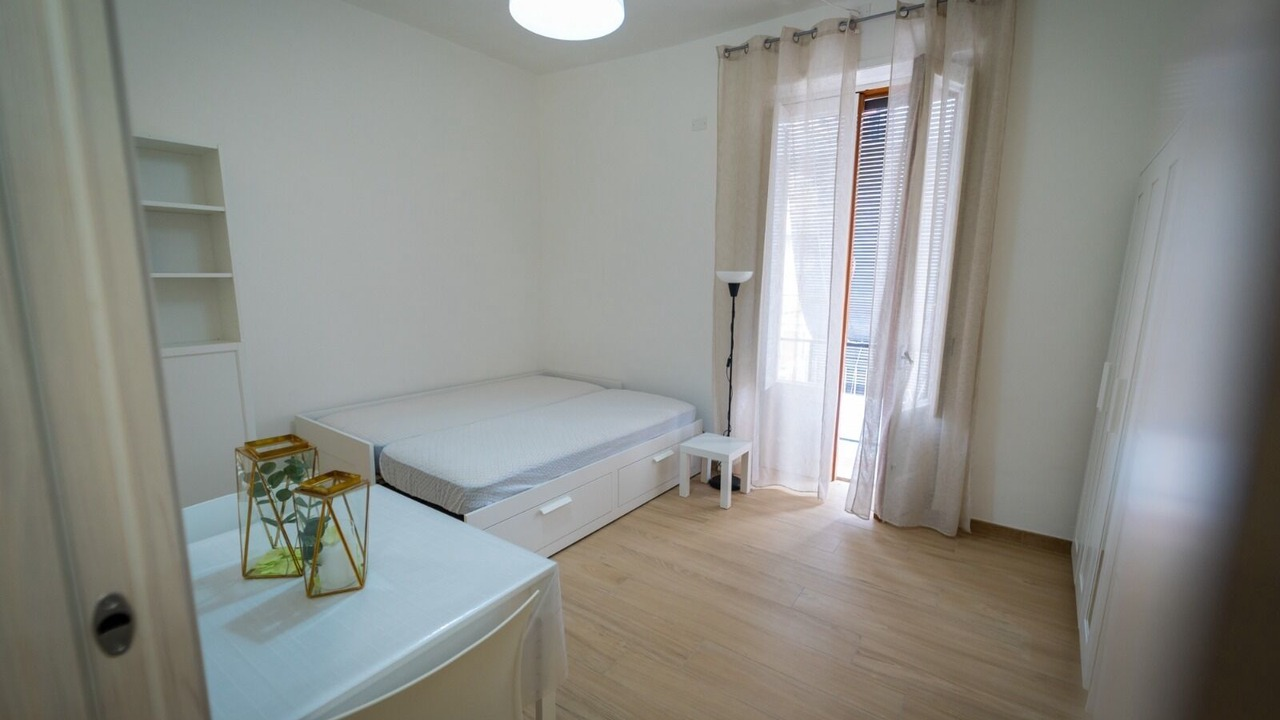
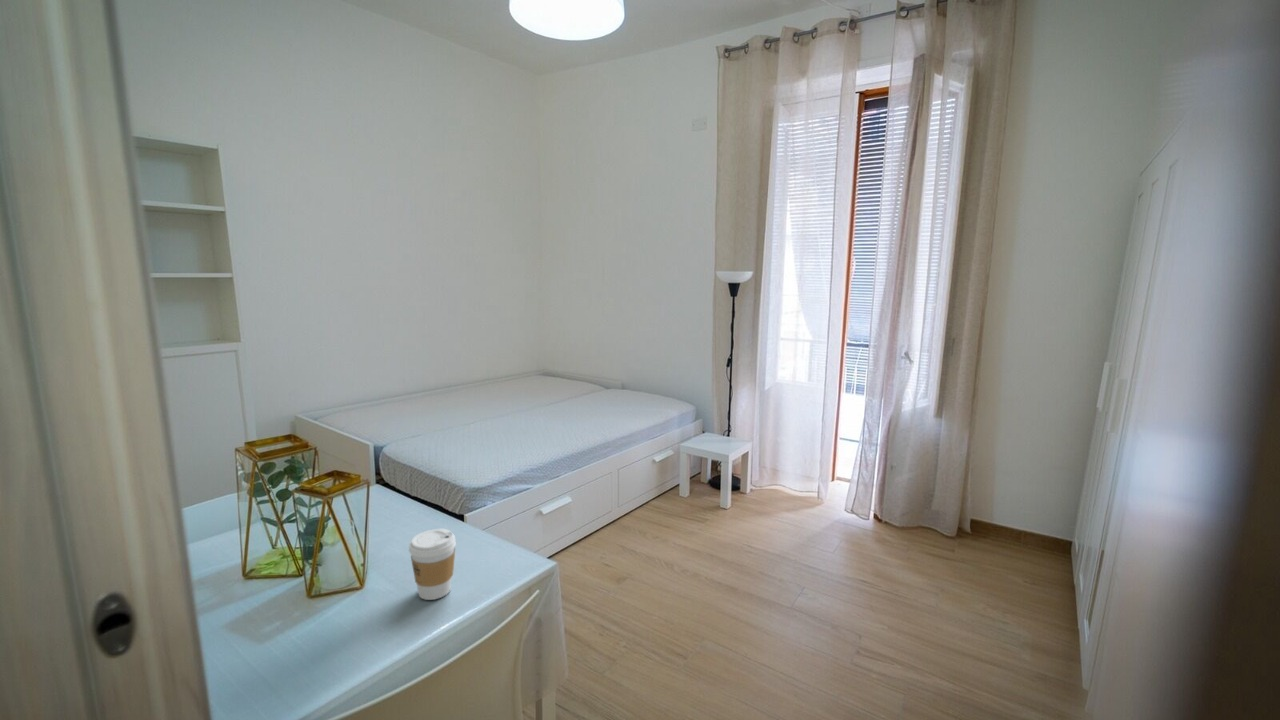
+ coffee cup [408,528,457,601]
